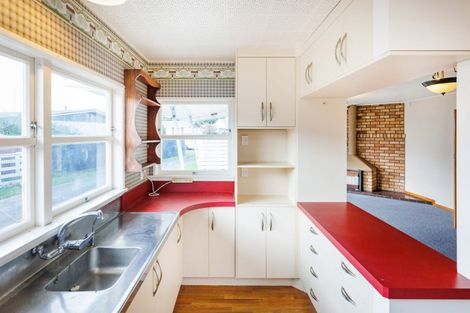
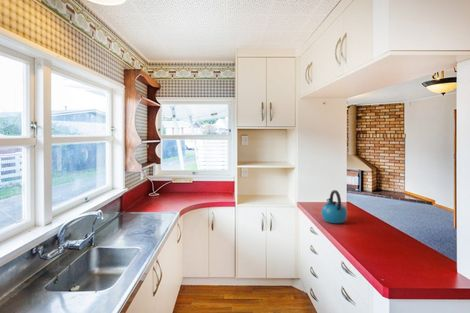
+ kettle [320,189,348,224]
